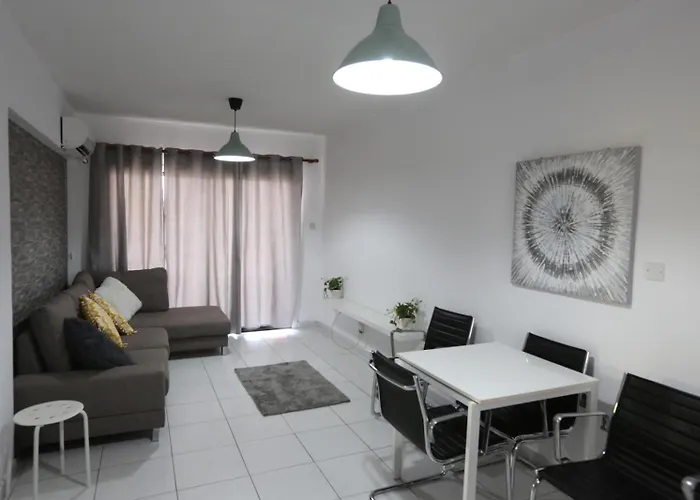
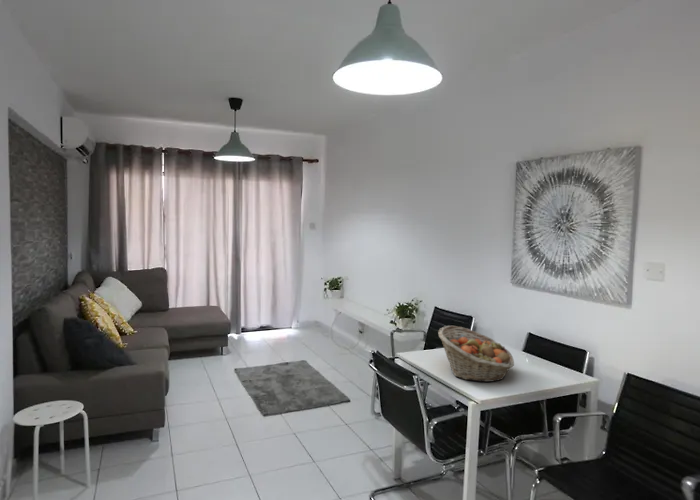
+ fruit basket [437,325,515,383]
